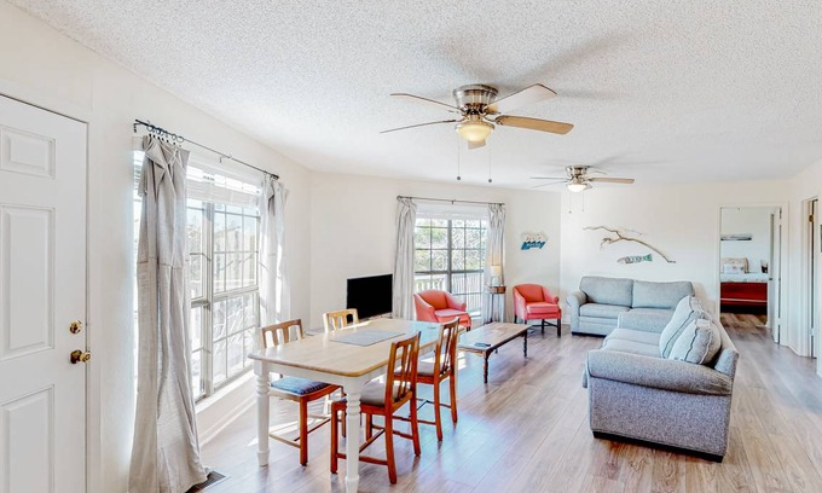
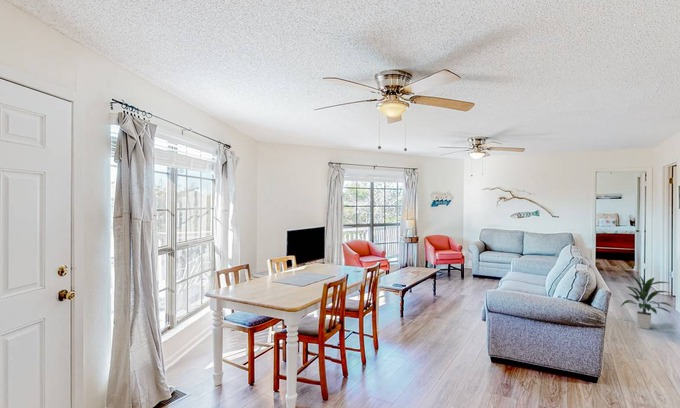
+ indoor plant [620,272,674,330]
